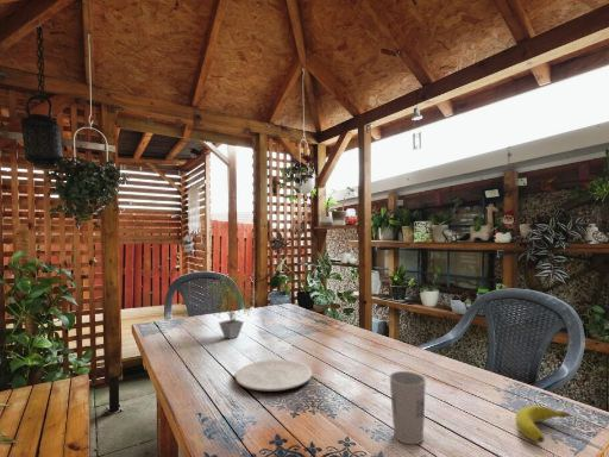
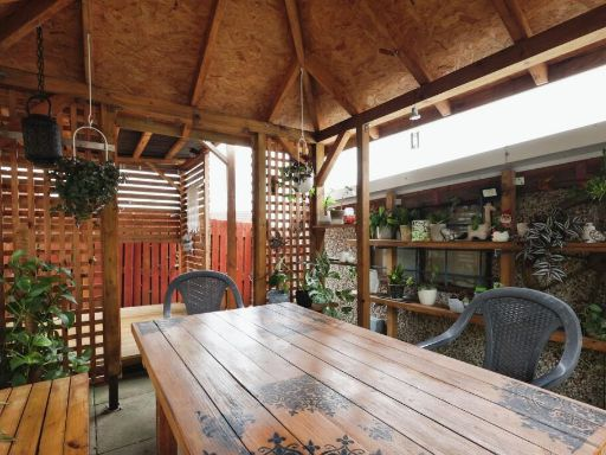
- fruit [515,405,572,444]
- cup [388,370,427,445]
- potted plant [201,271,259,340]
- plate [234,358,313,393]
